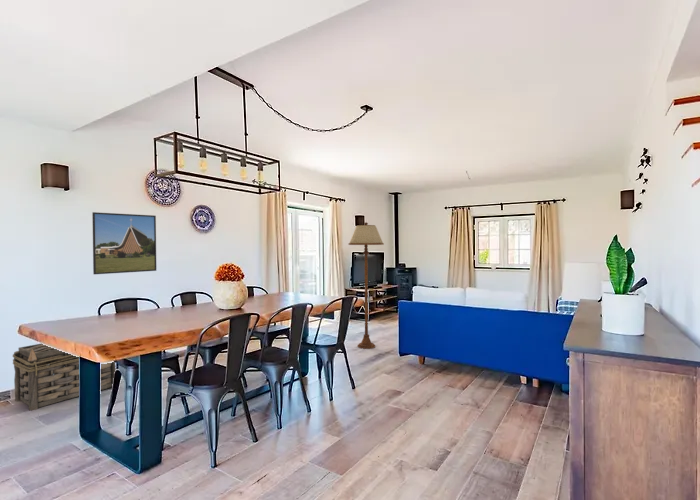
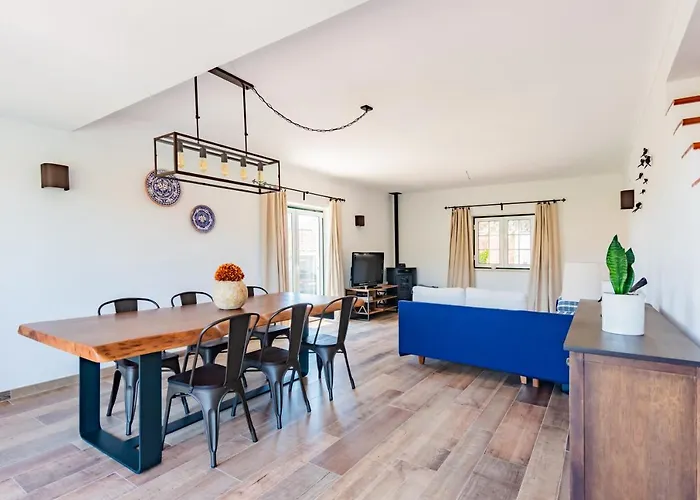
- basket [12,343,116,412]
- floor lamp [347,221,385,350]
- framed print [91,211,157,275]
